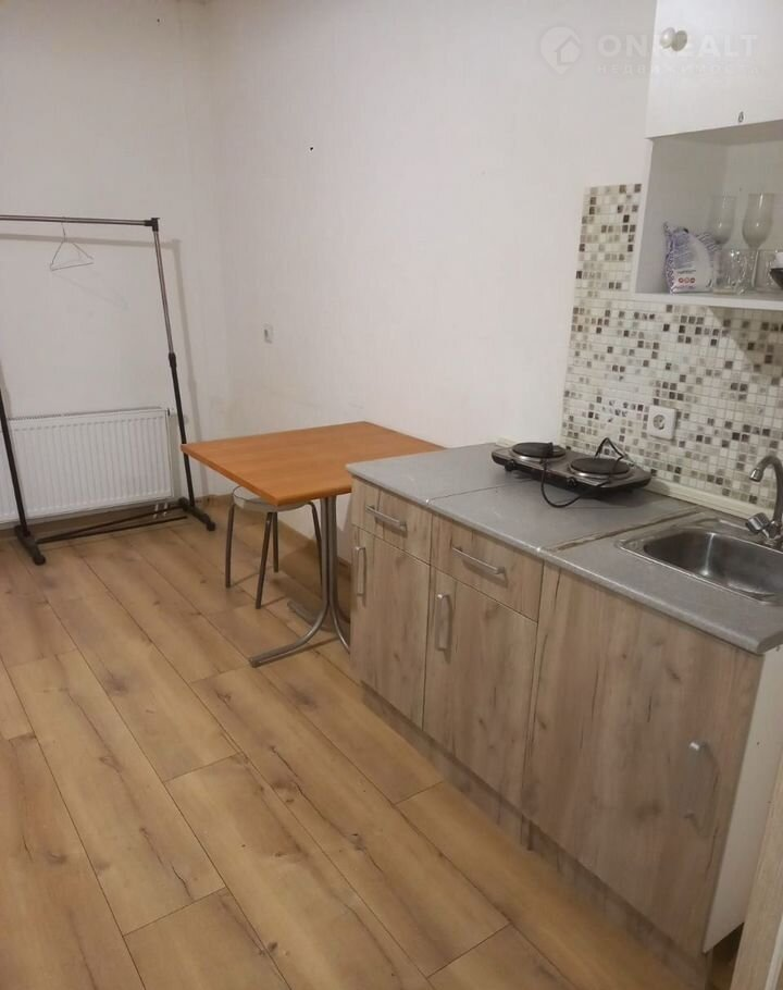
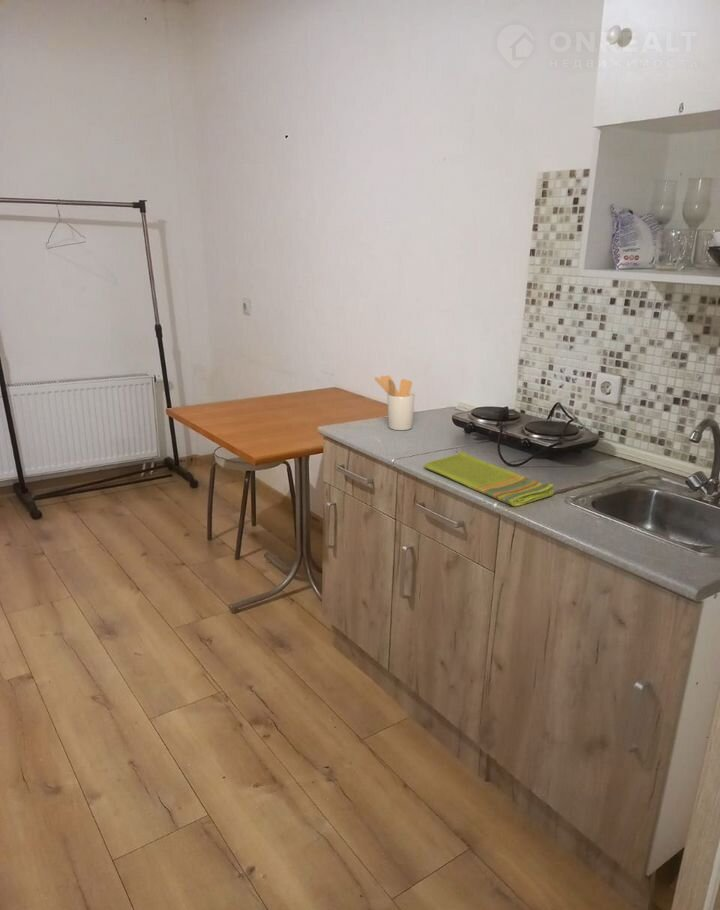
+ dish towel [423,450,555,507]
+ utensil holder [374,374,416,431]
